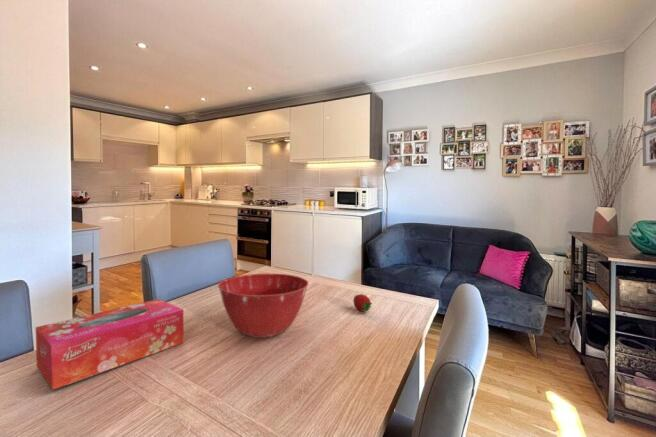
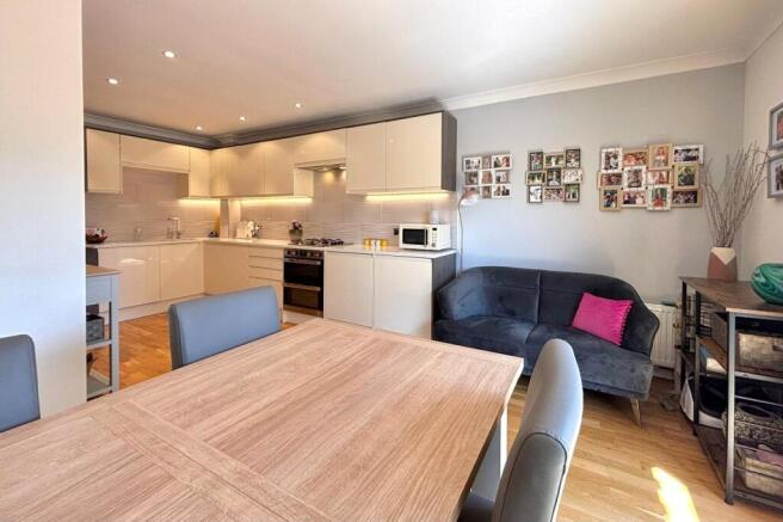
- tissue box [35,298,185,391]
- fruit [352,293,373,313]
- mixing bowl [217,272,309,339]
